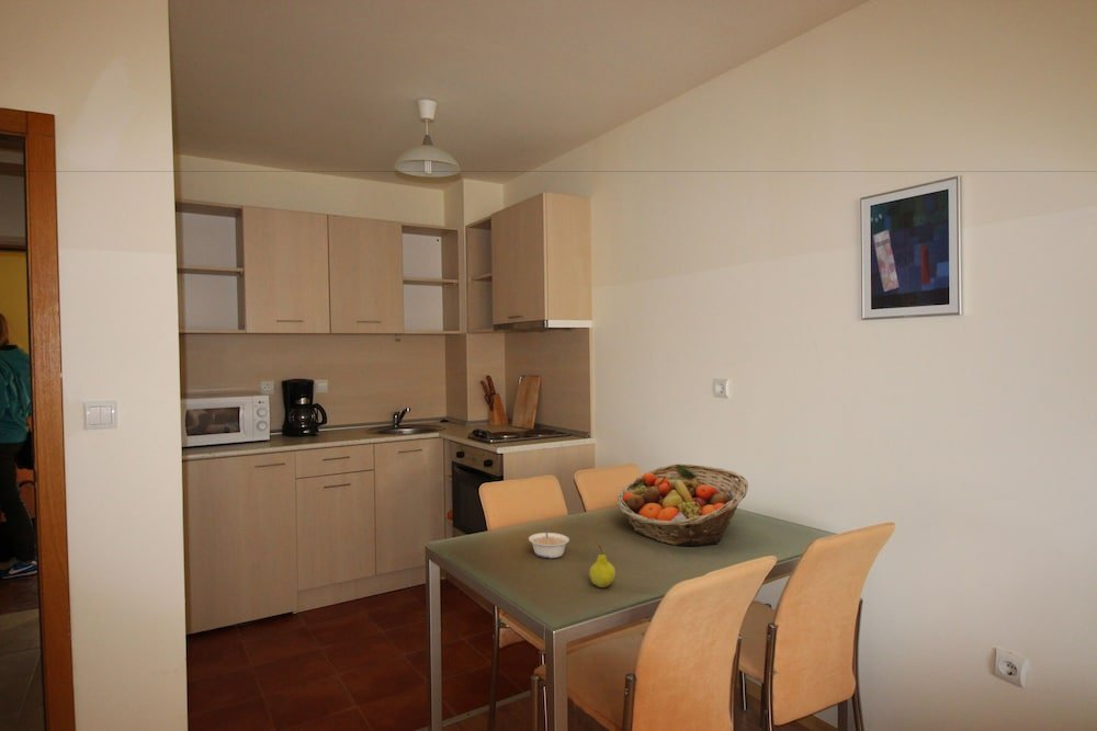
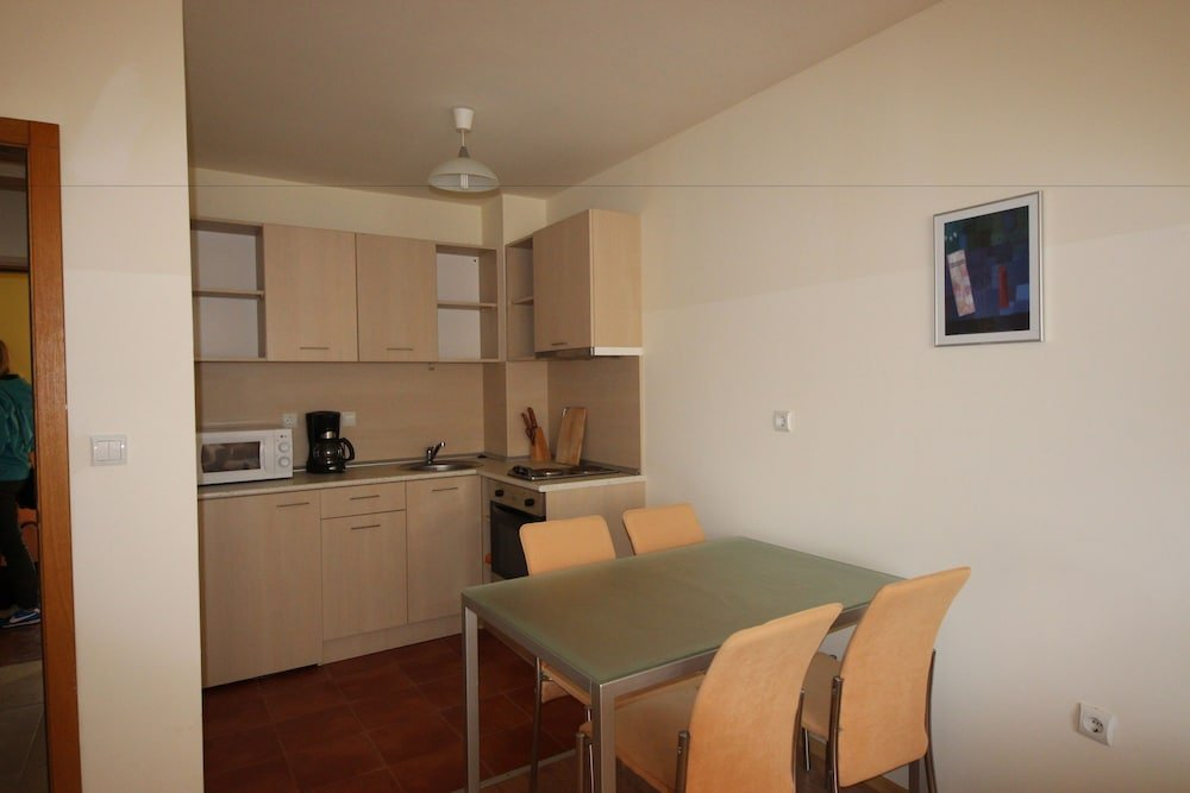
- fruit basket [617,462,749,547]
- fruit [588,544,617,589]
- legume [528,526,570,559]
